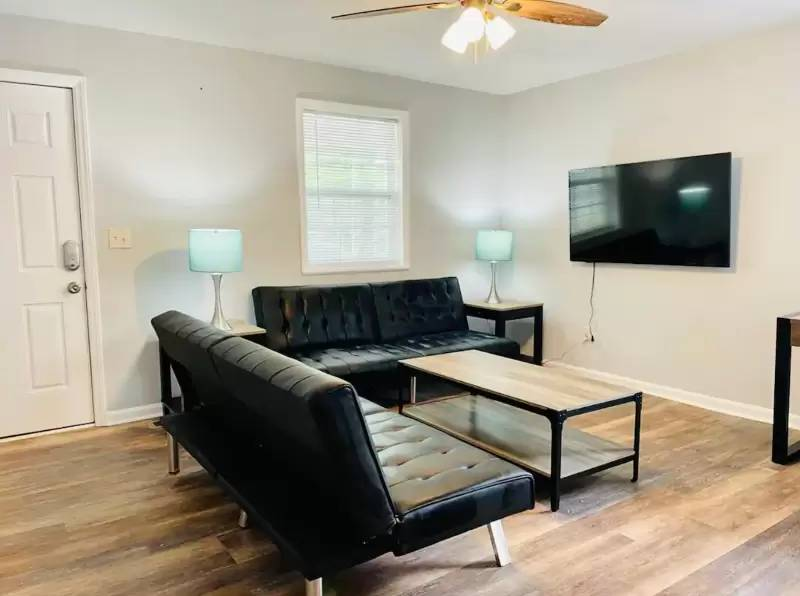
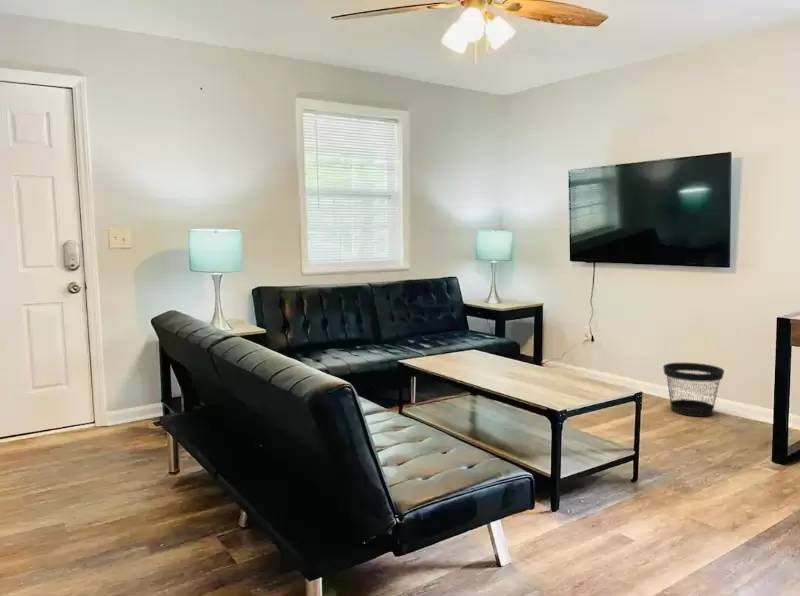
+ wastebasket [662,362,725,418]
